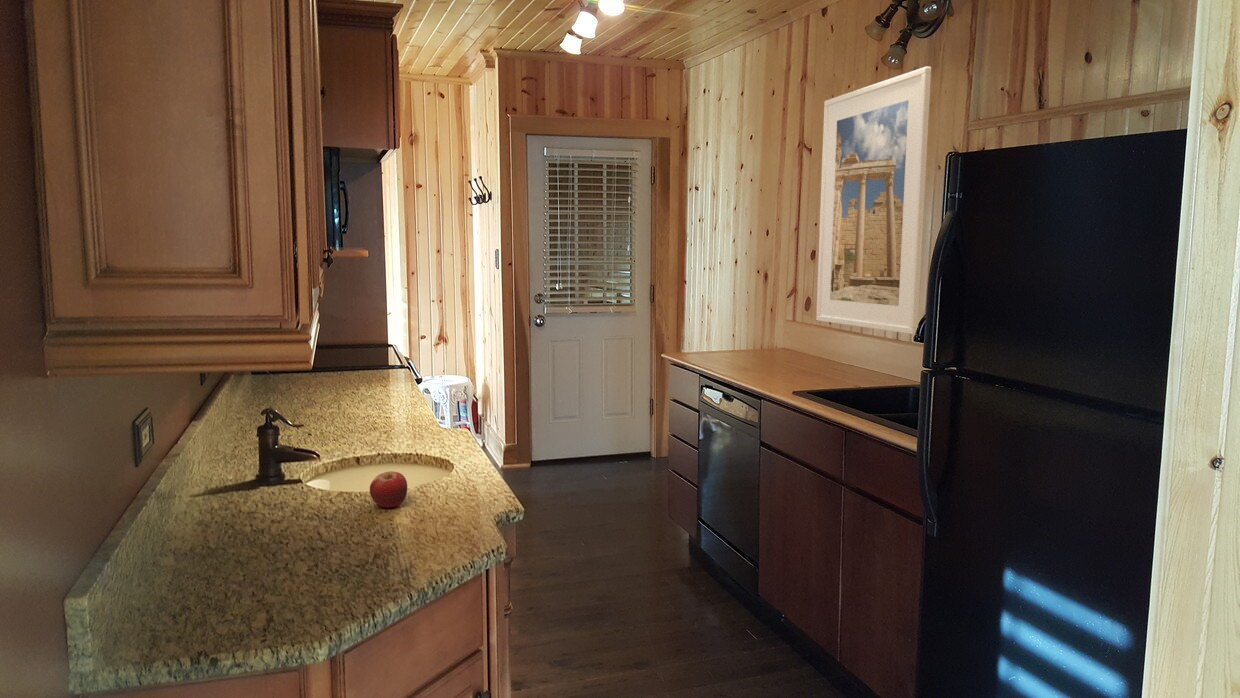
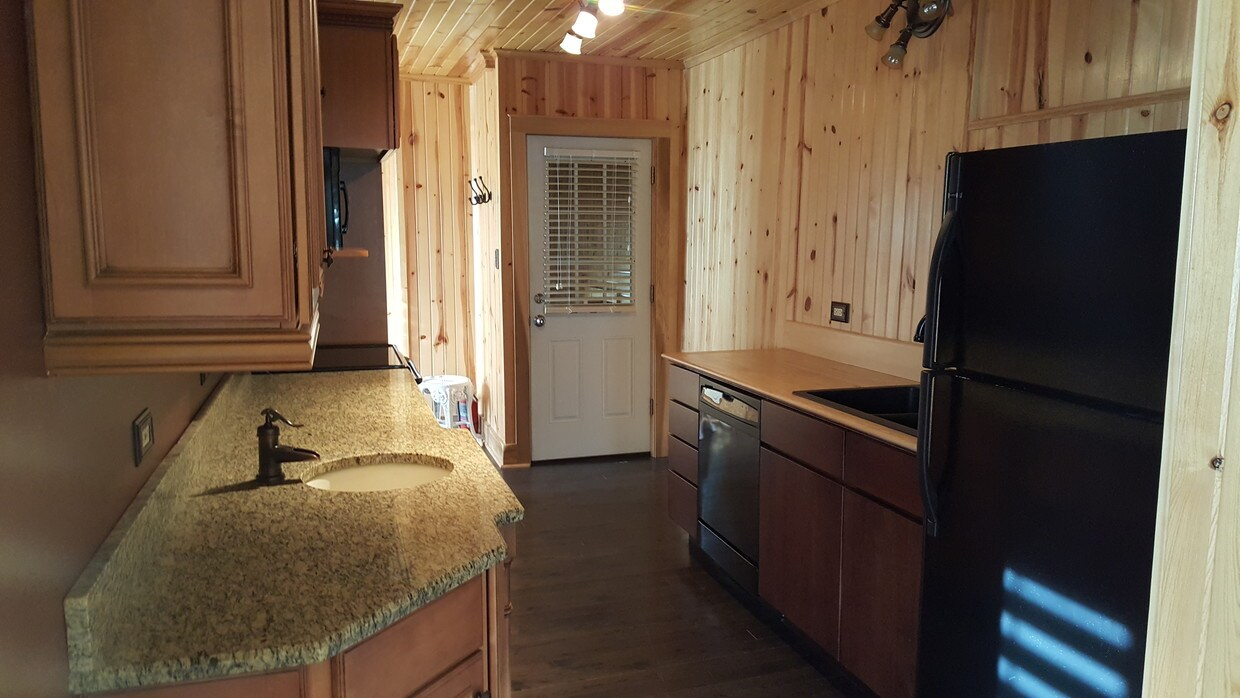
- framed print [815,66,932,335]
- fruit [369,470,408,508]
